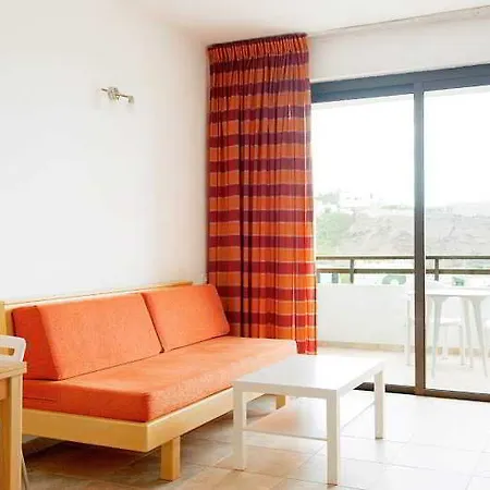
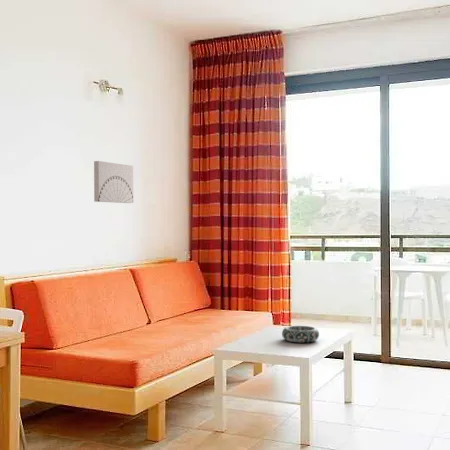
+ decorative bowl [281,325,320,344]
+ wall art [93,160,134,204]
